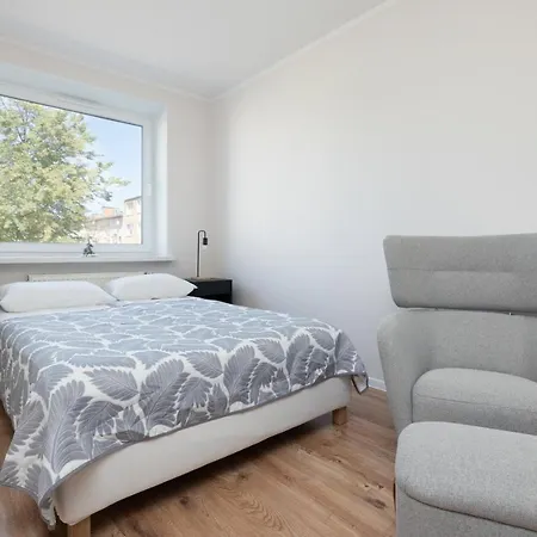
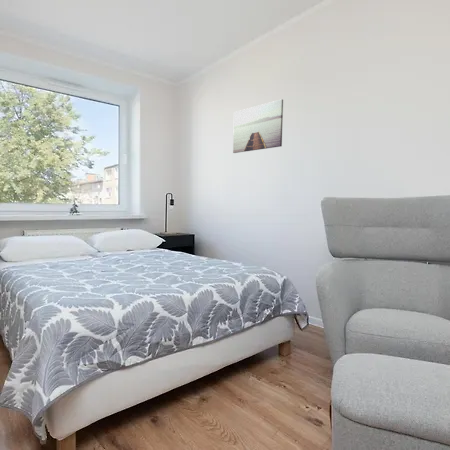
+ wall art [232,98,284,154]
